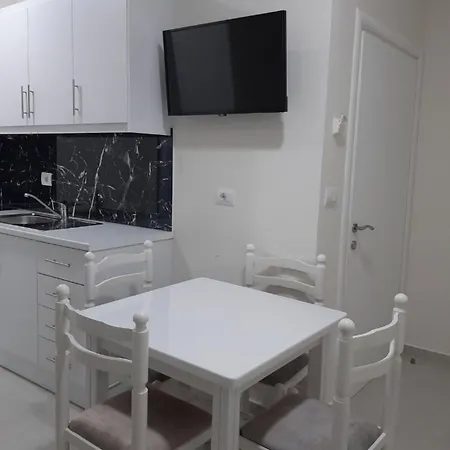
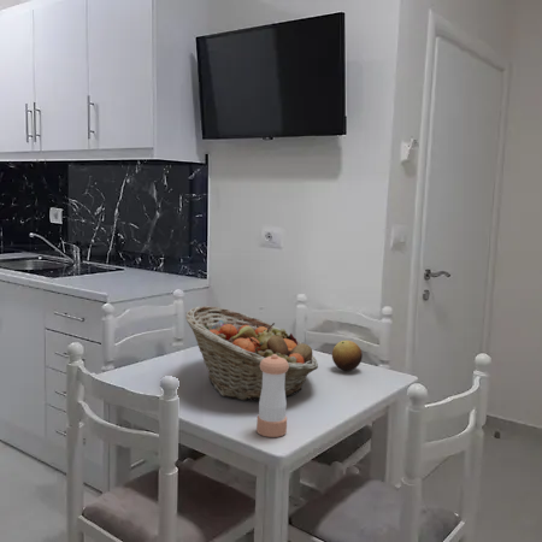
+ fruit [331,340,364,372]
+ fruit basket [184,305,319,402]
+ pepper shaker [255,354,289,438]
